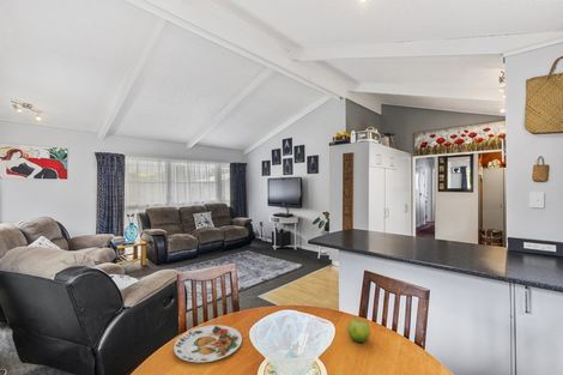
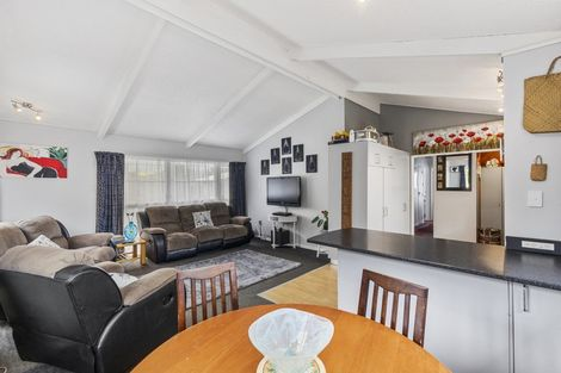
- fruit [347,319,371,344]
- plate [172,323,243,363]
